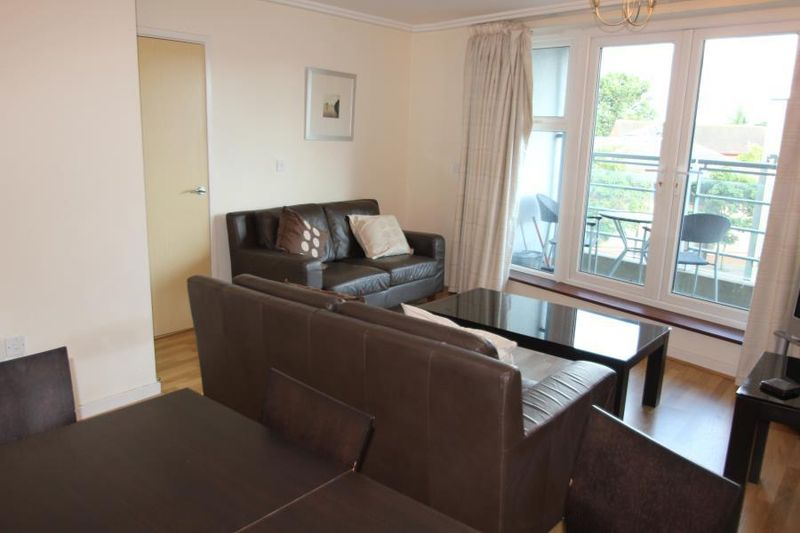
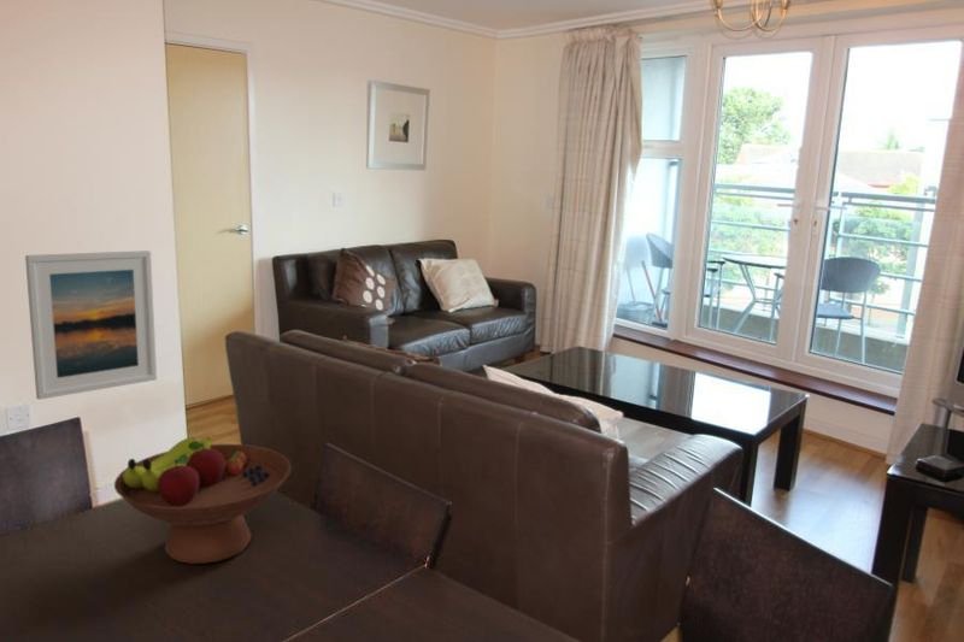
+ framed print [24,249,158,401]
+ fruit bowl [113,436,293,565]
